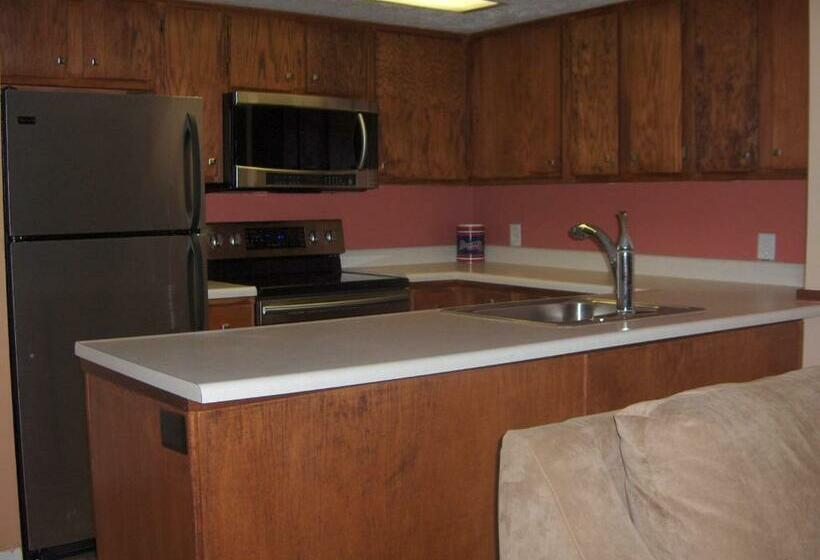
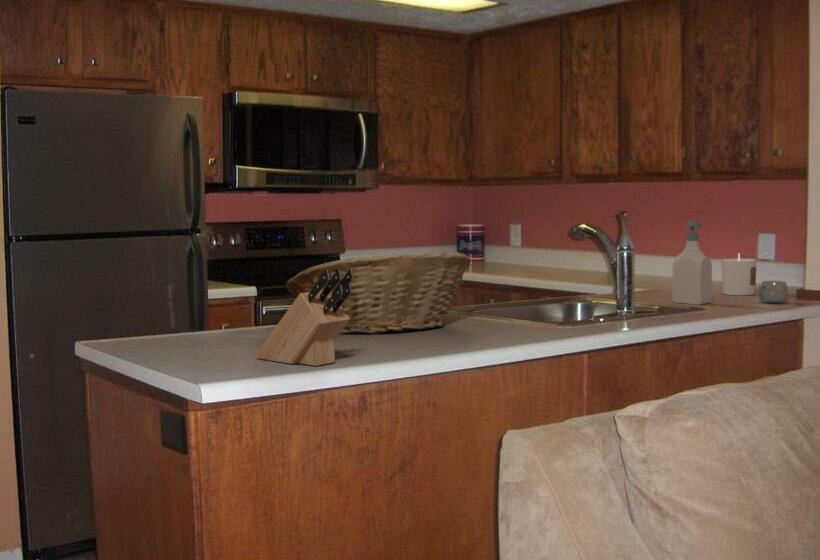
+ mug [757,280,789,304]
+ soap bottle [671,220,713,306]
+ fruit basket [284,251,472,335]
+ knife block [255,269,354,367]
+ candle [720,254,758,297]
